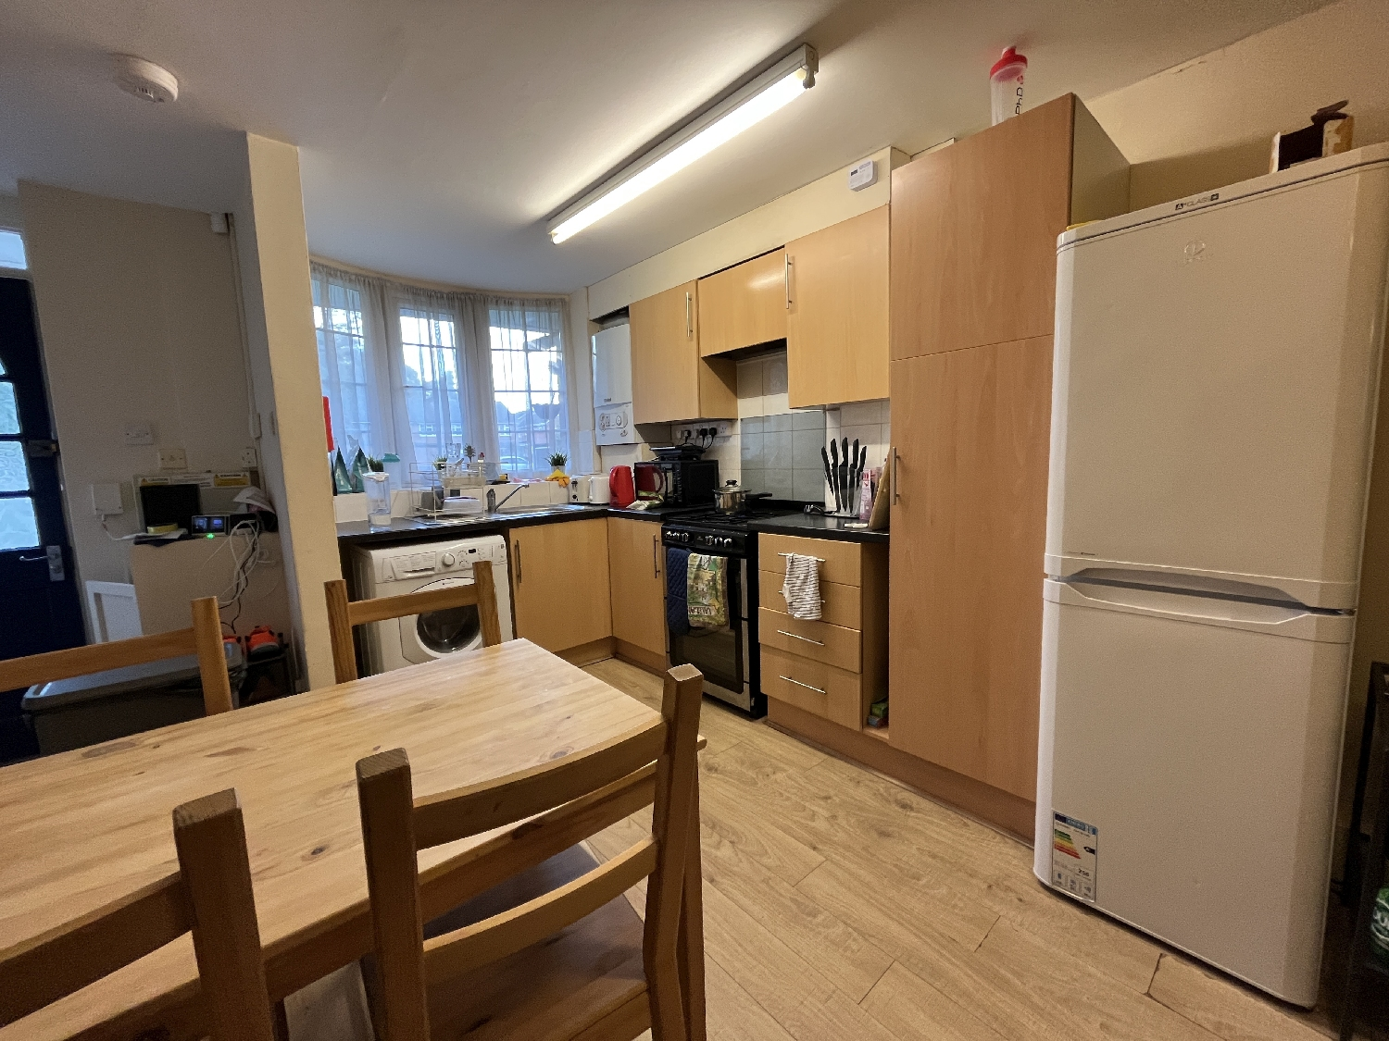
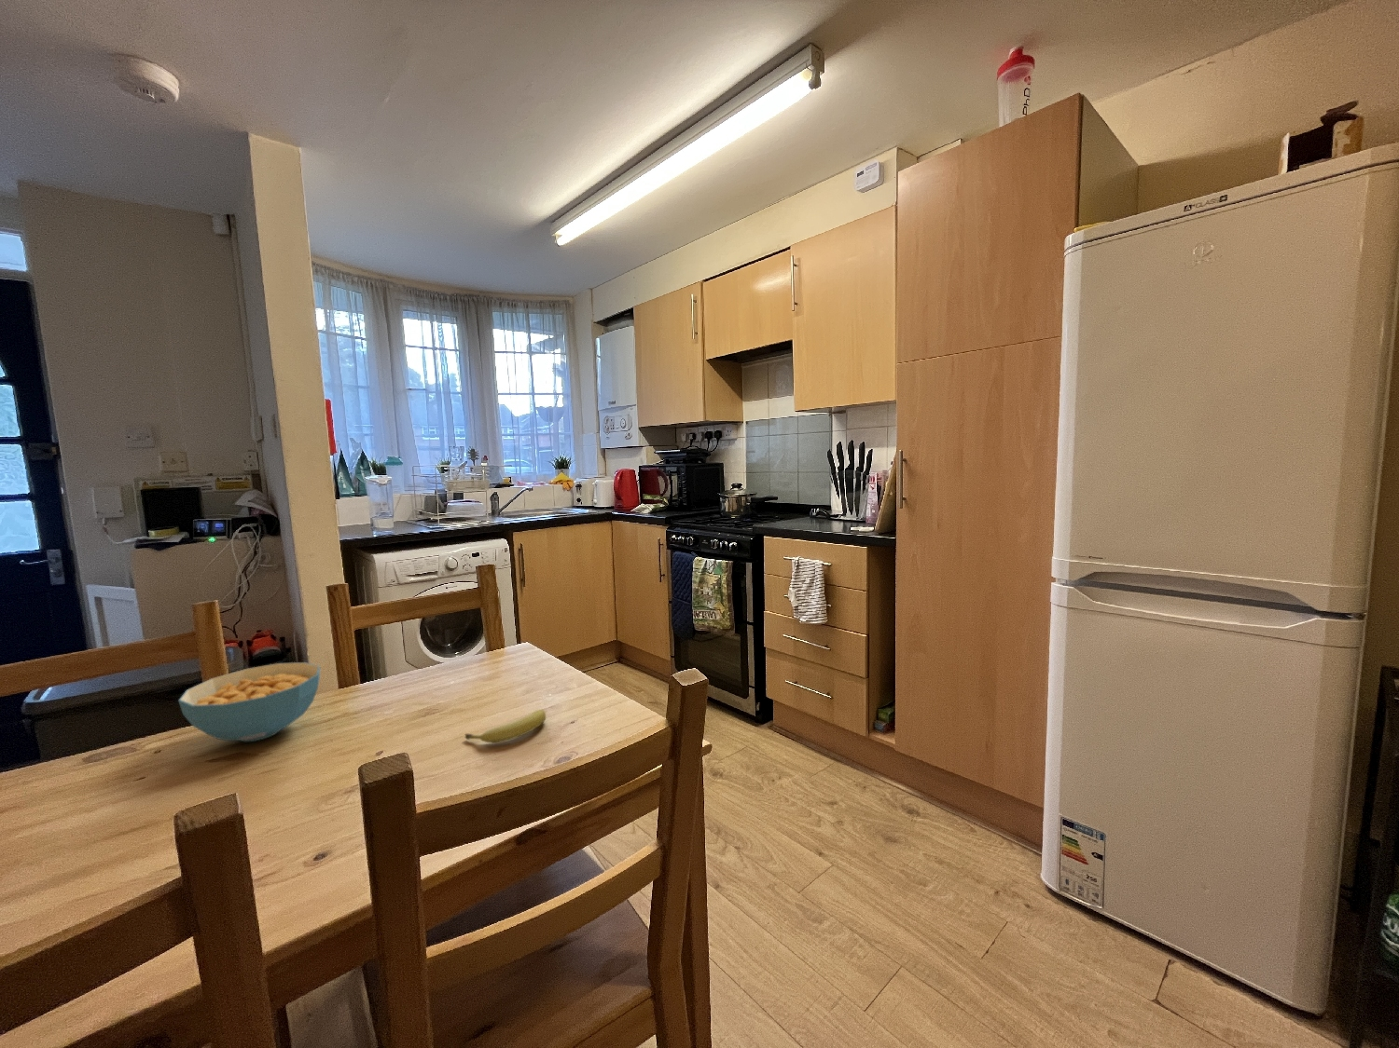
+ cereal bowl [177,662,321,742]
+ fruit [464,709,546,743]
